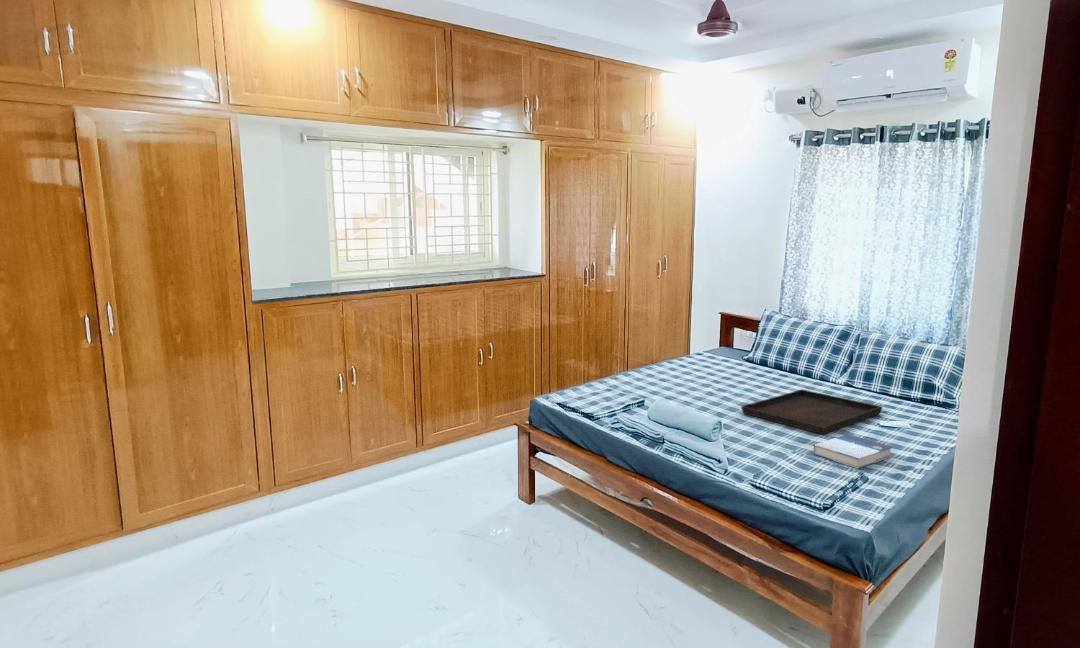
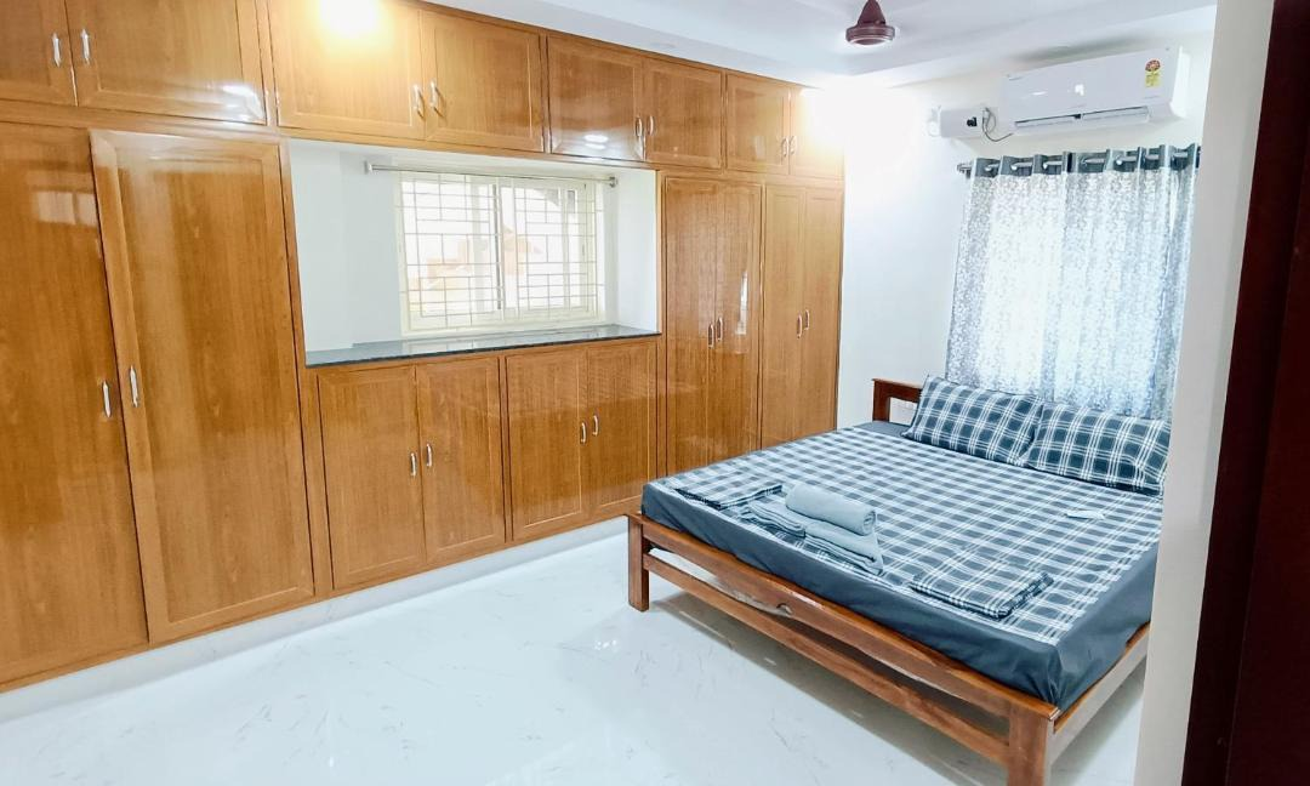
- book [813,434,893,470]
- serving tray [740,388,883,435]
